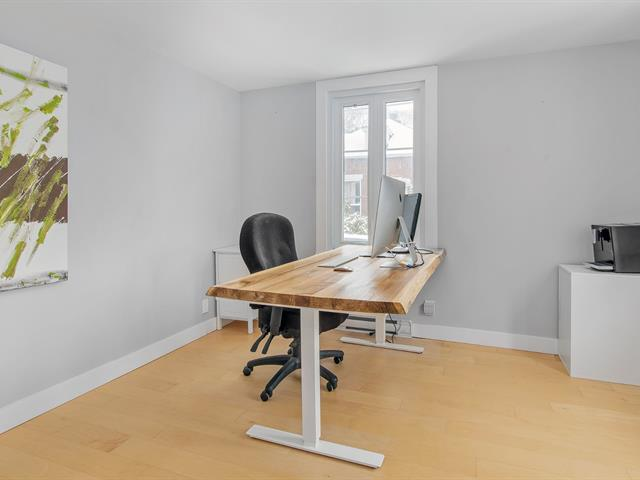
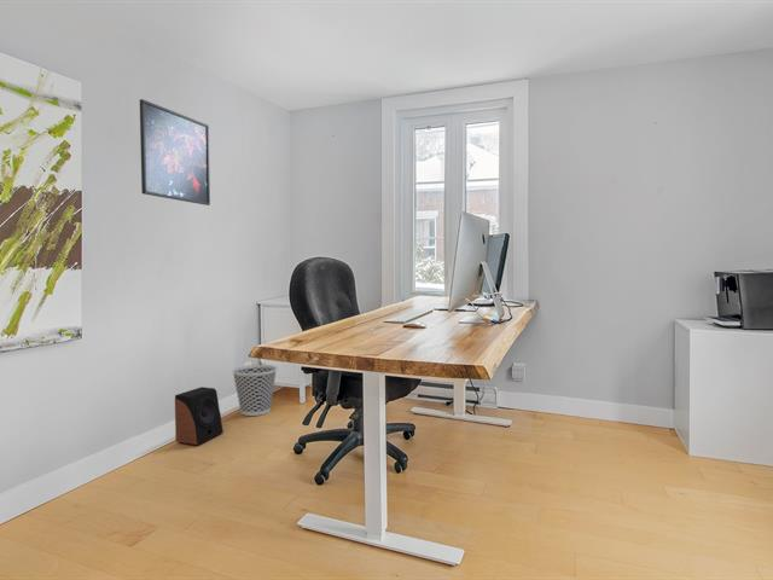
+ wastebasket [231,364,278,417]
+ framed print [139,98,211,207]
+ speaker [174,385,225,446]
